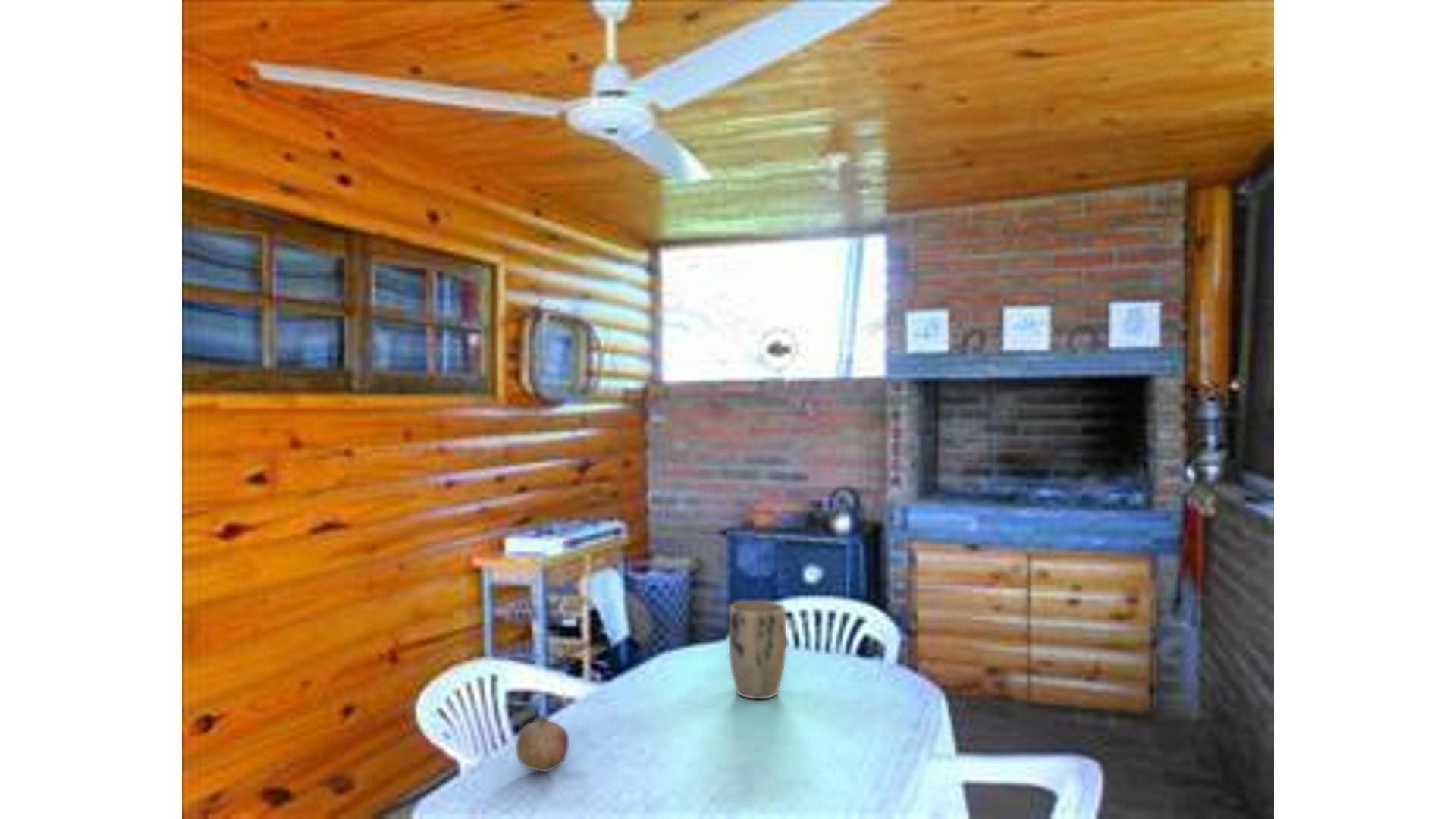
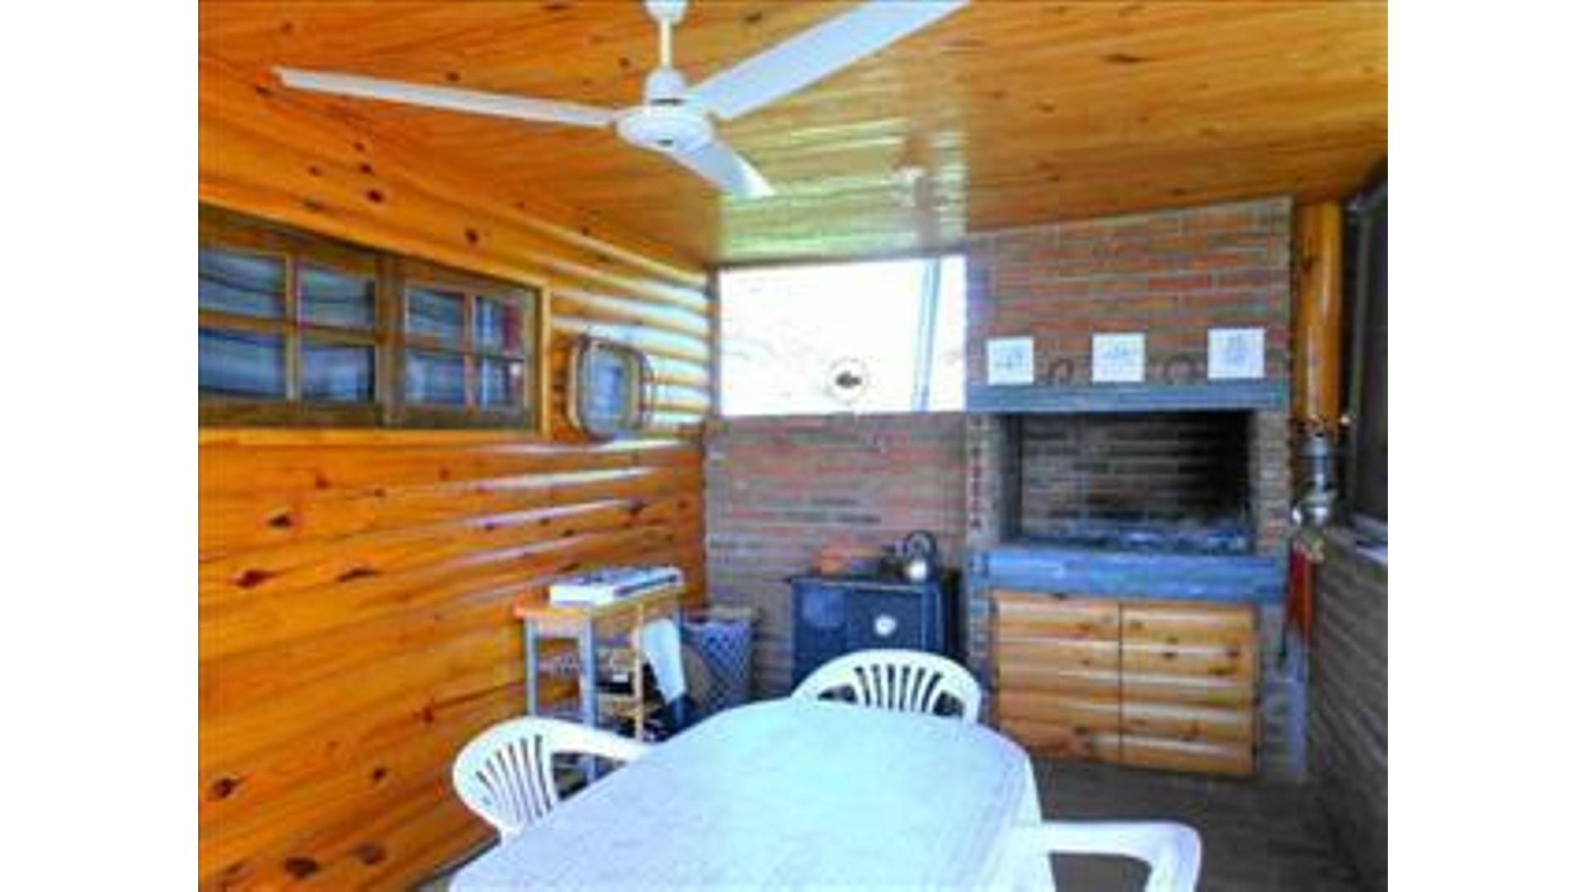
- plant pot [728,601,787,700]
- fruit [515,714,570,773]
